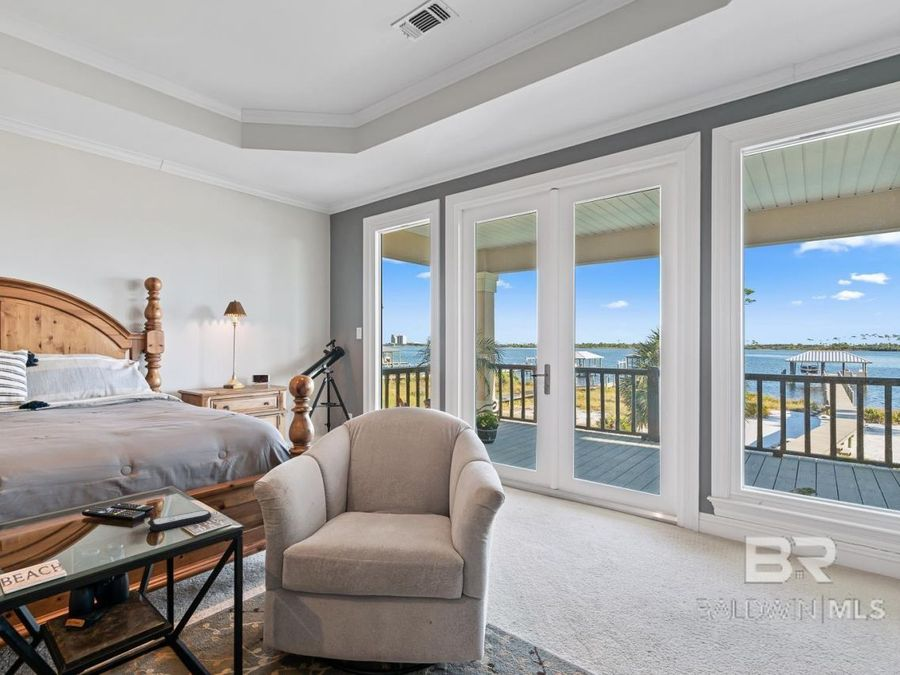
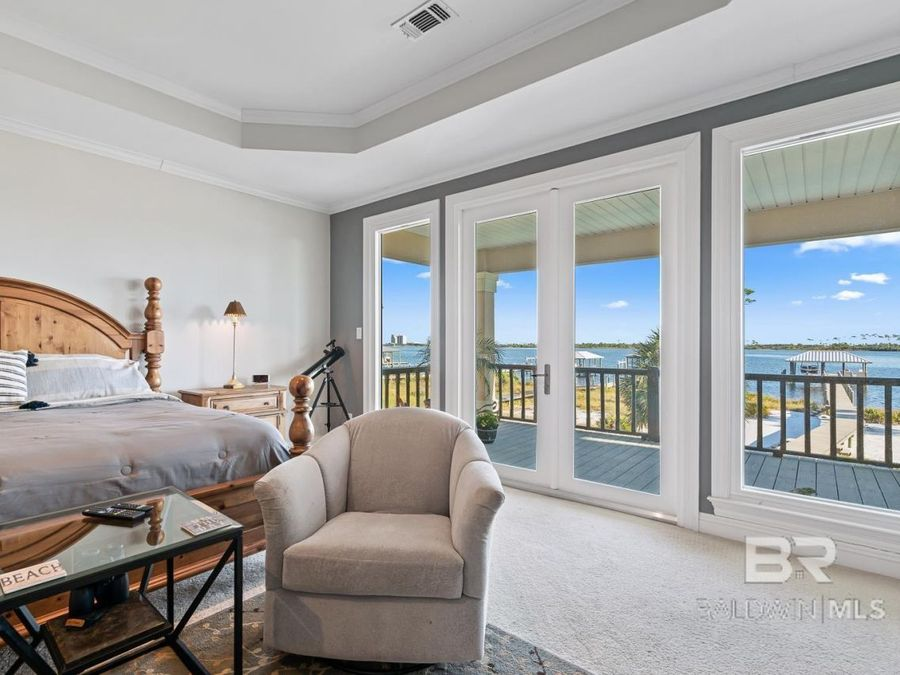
- remote control [149,510,213,532]
